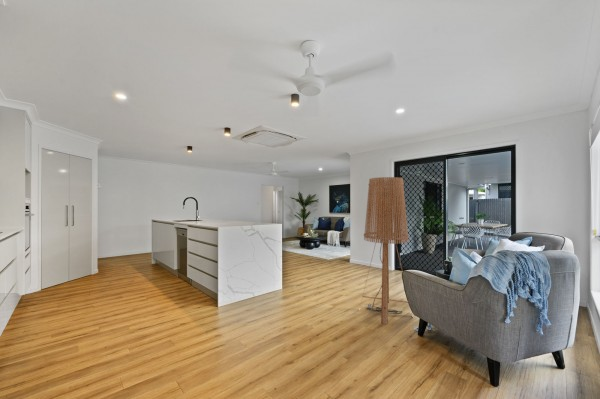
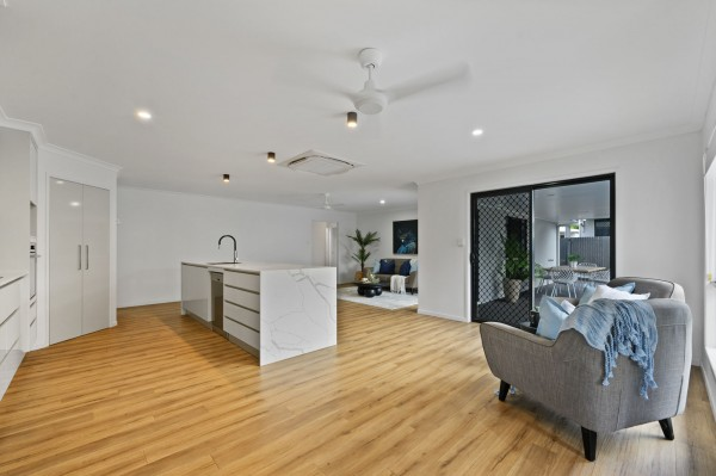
- floor lamp [359,176,410,325]
